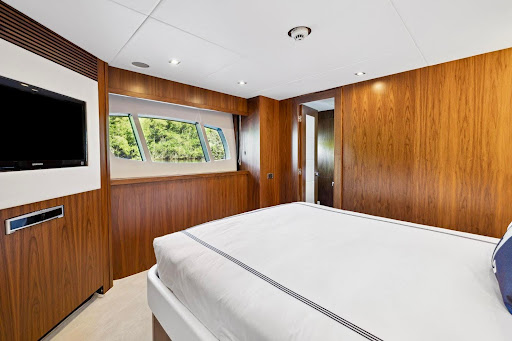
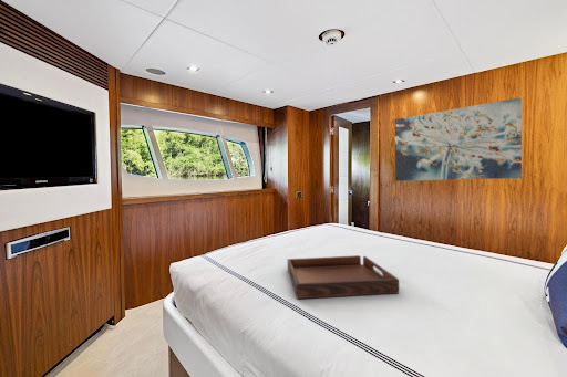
+ serving tray [287,254,400,300]
+ wall art [394,96,523,182]
